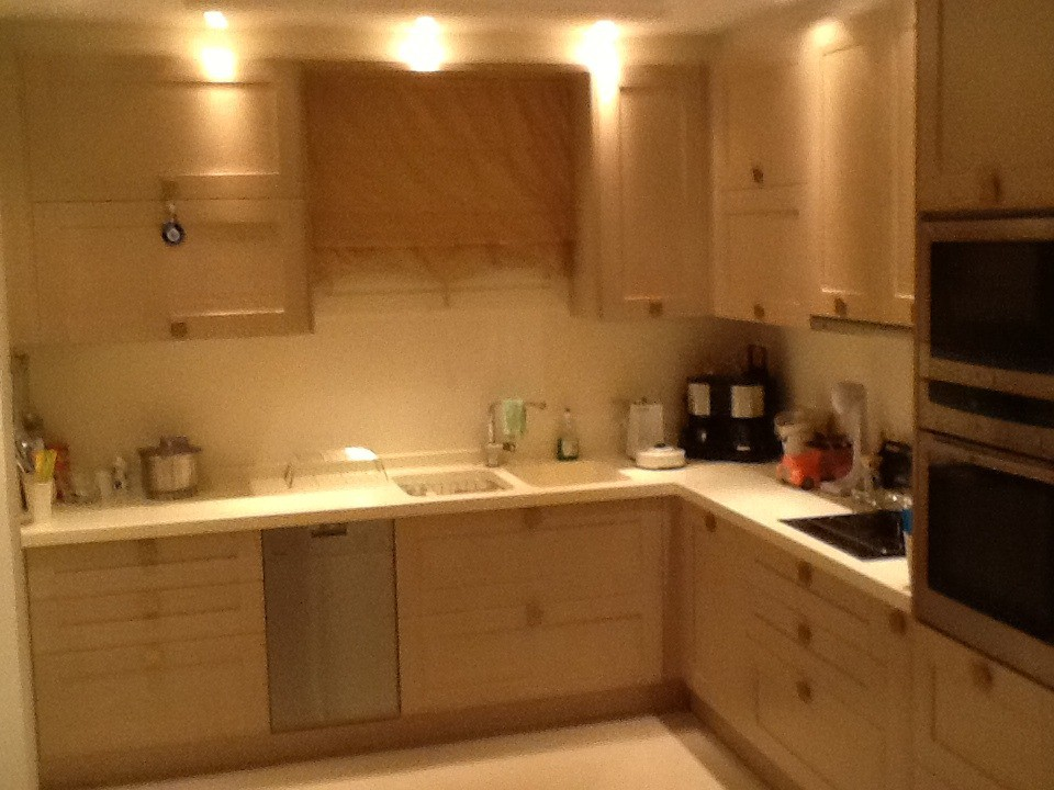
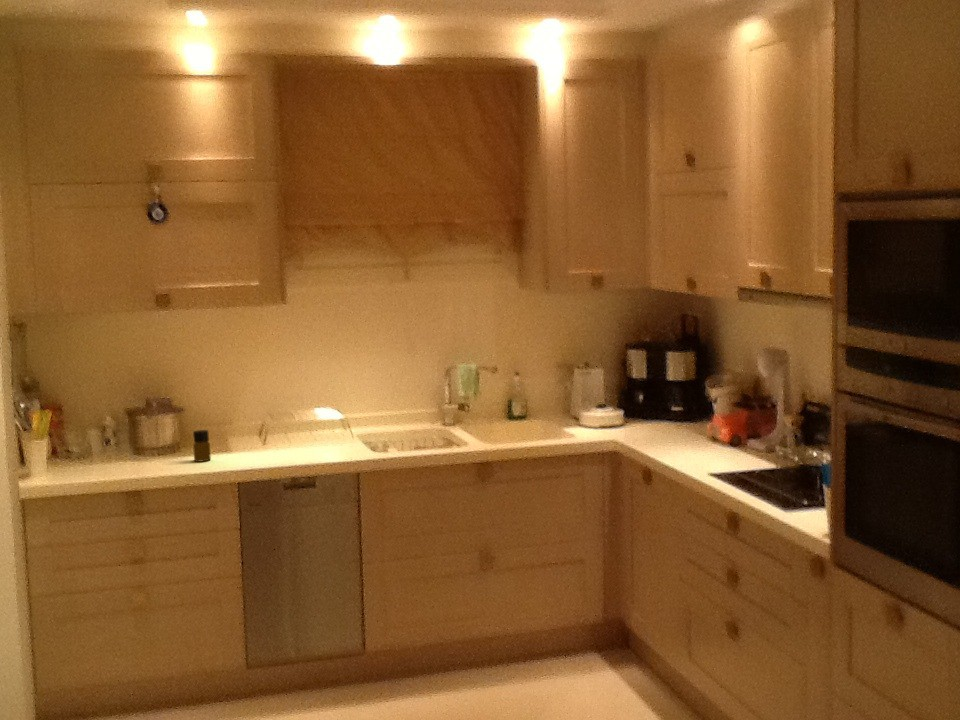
+ bottle [192,429,212,463]
